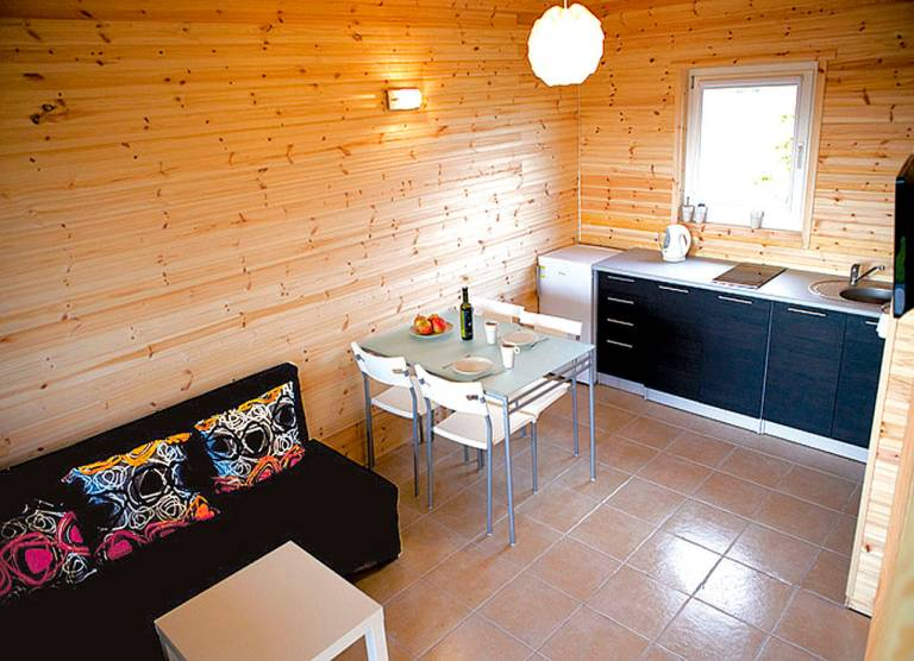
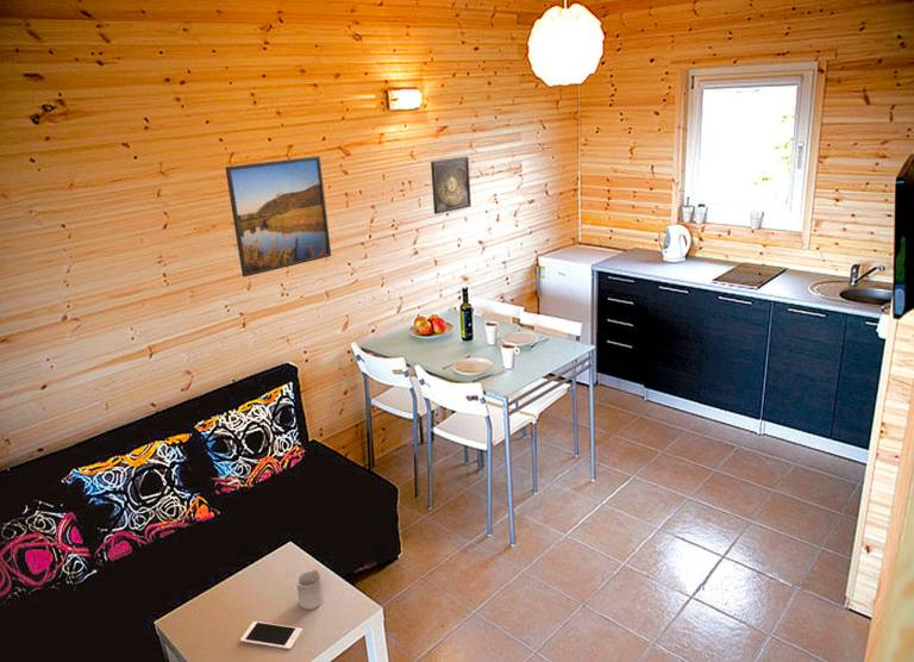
+ cup [295,568,324,611]
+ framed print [224,155,332,277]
+ cell phone [239,620,303,650]
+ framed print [430,156,472,216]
